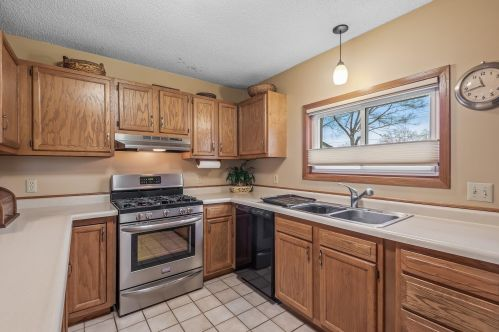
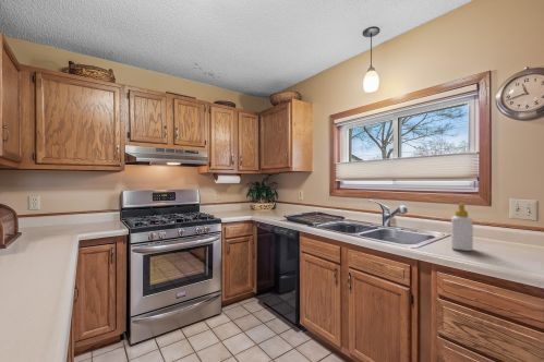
+ soap bottle [450,202,474,252]
